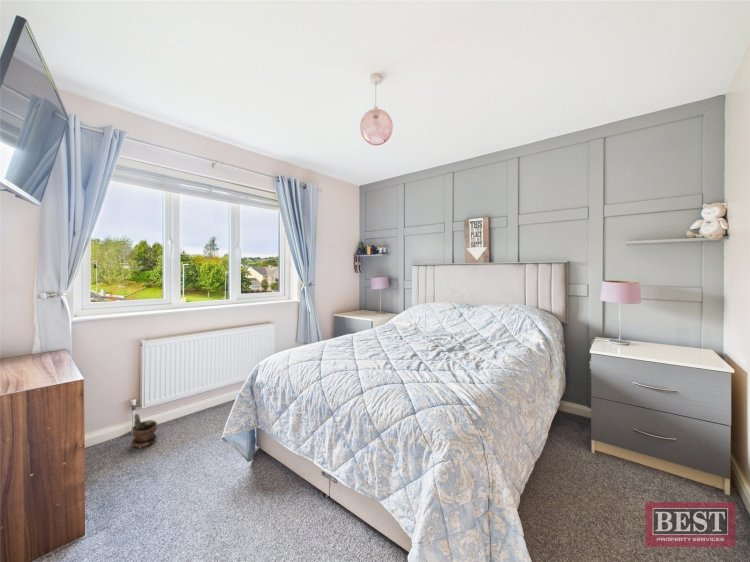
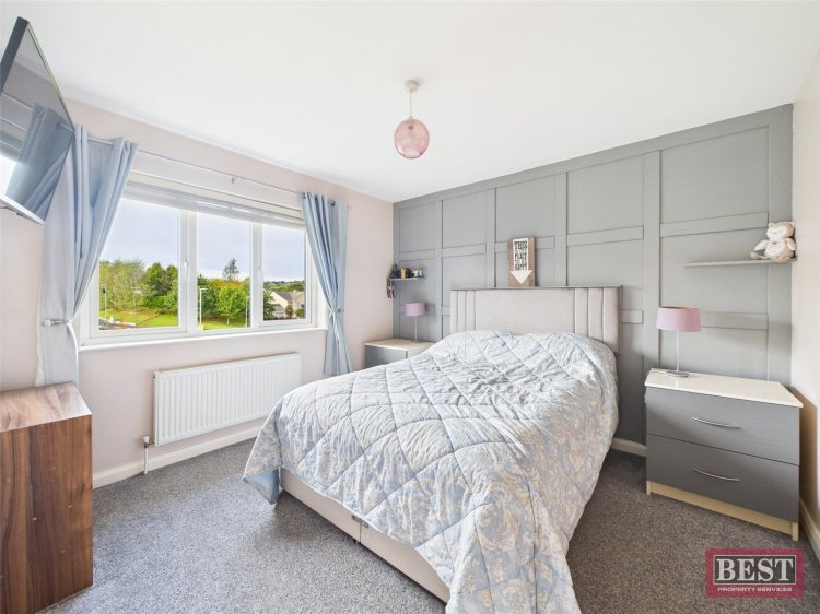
- potted plant [130,412,158,449]
